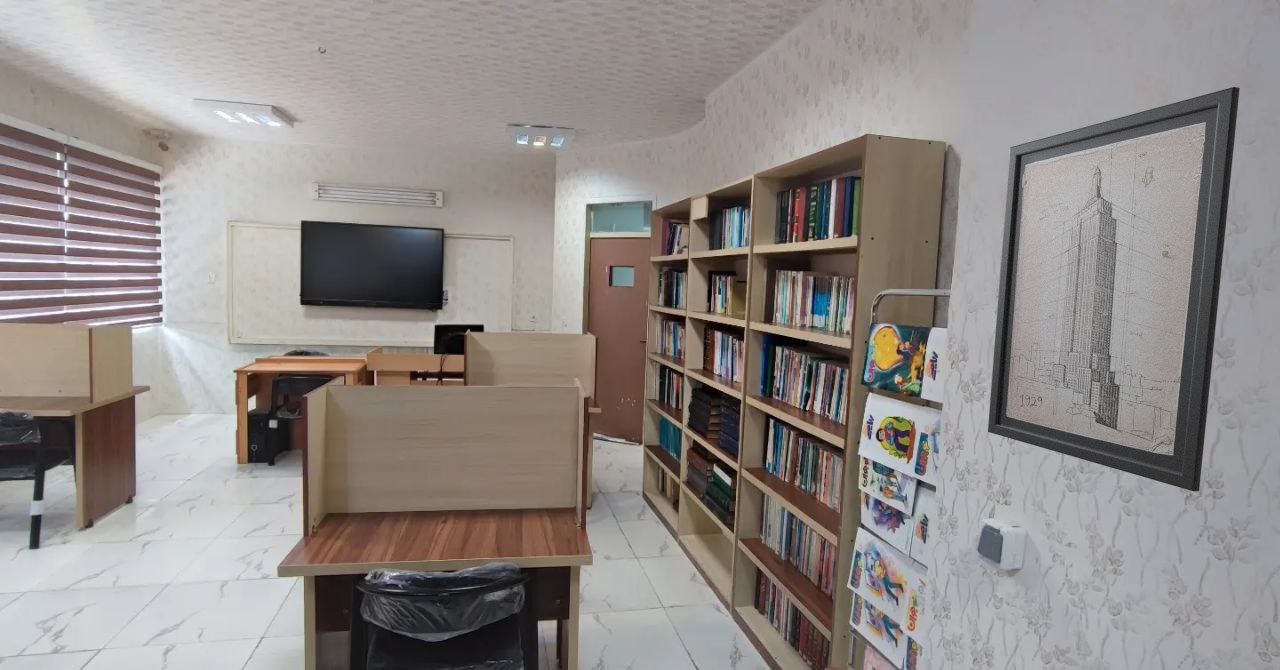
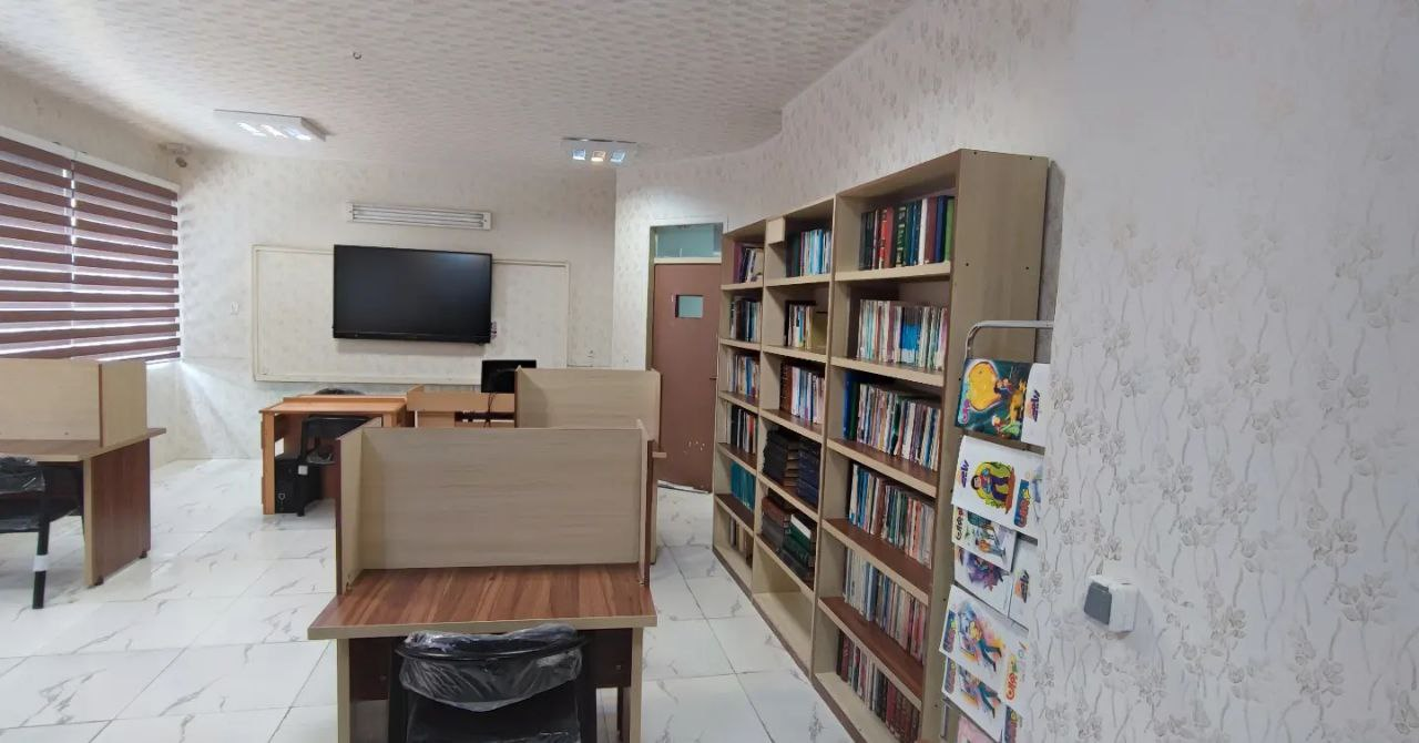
- wall art [987,86,1241,492]
